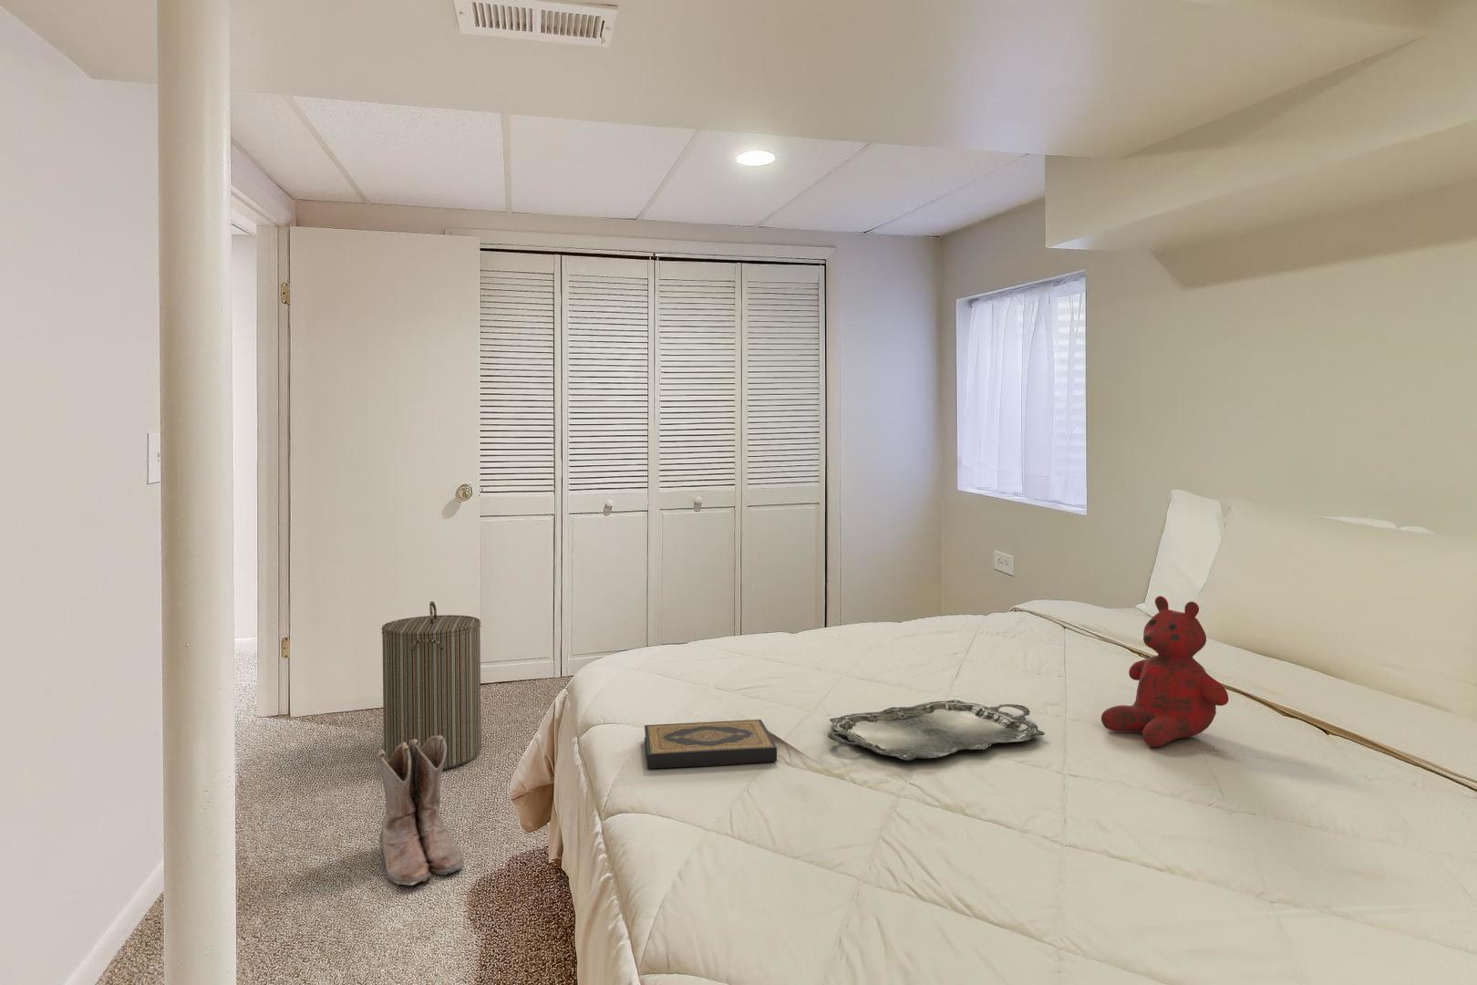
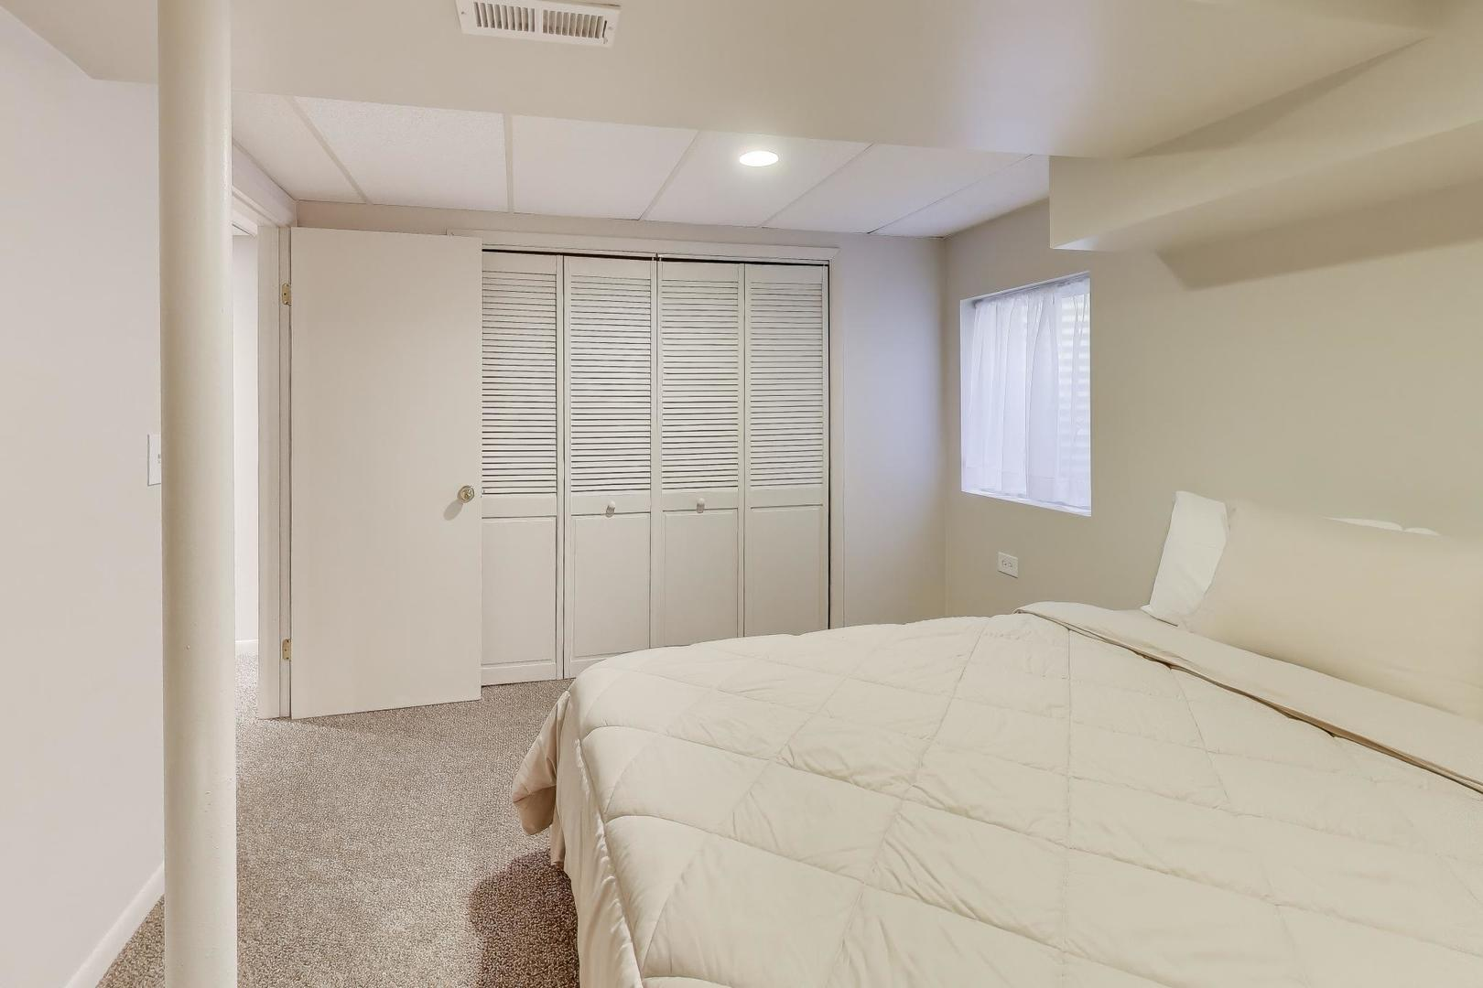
- boots [375,735,464,886]
- serving tray [826,699,1046,762]
- laundry hamper [381,600,482,770]
- hardback book [644,719,778,770]
- teddy bear [1100,595,1229,748]
